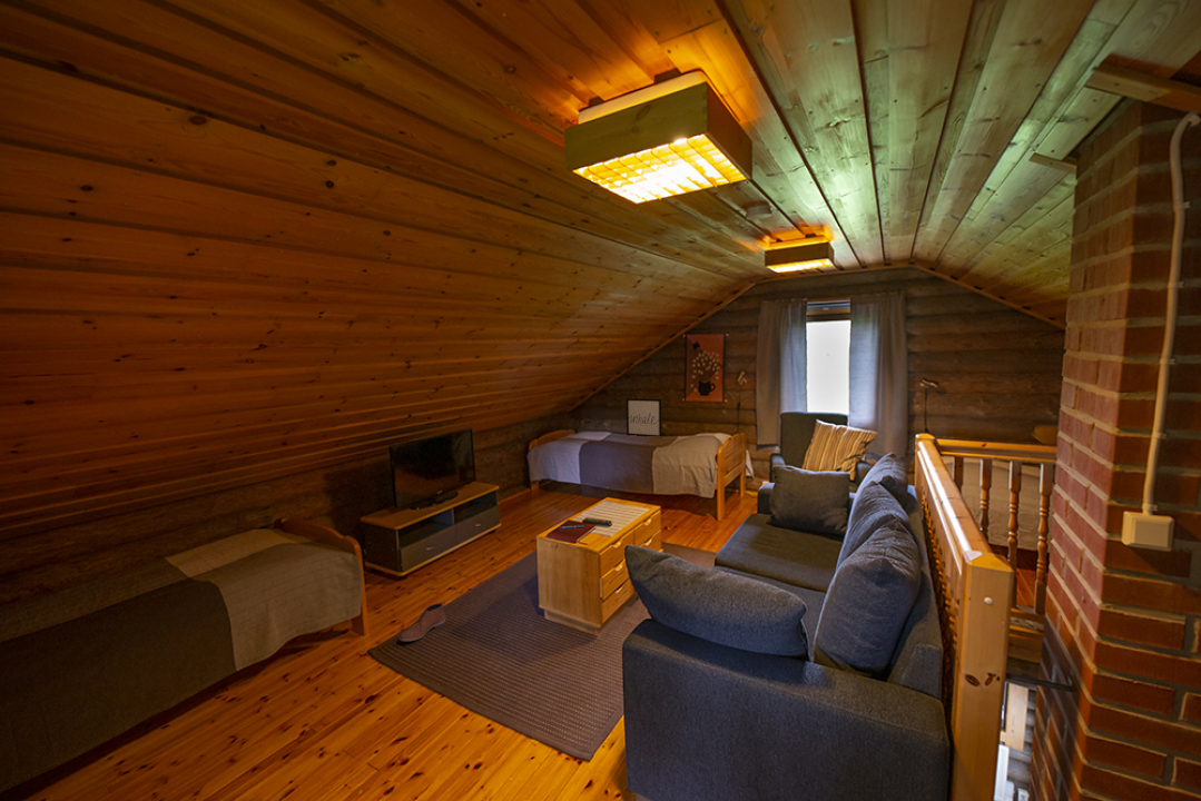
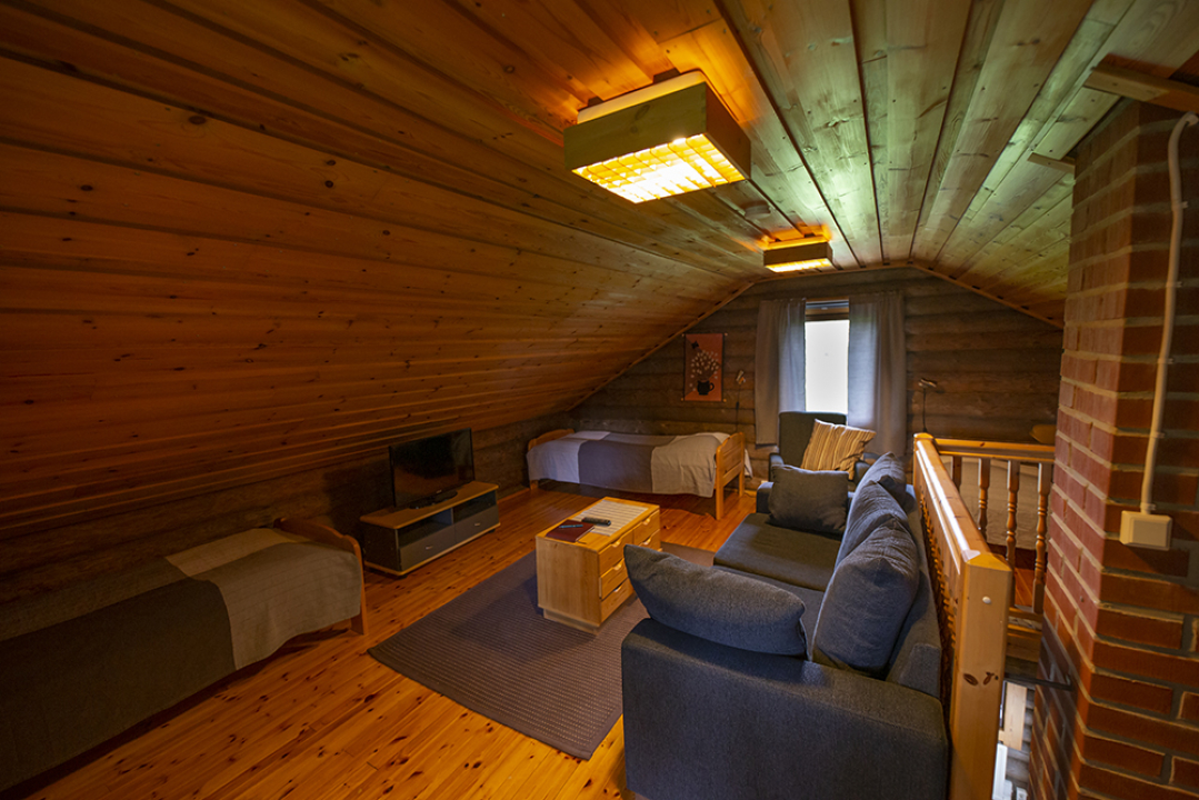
- wall art [626,397,663,438]
- shoe [398,601,447,643]
